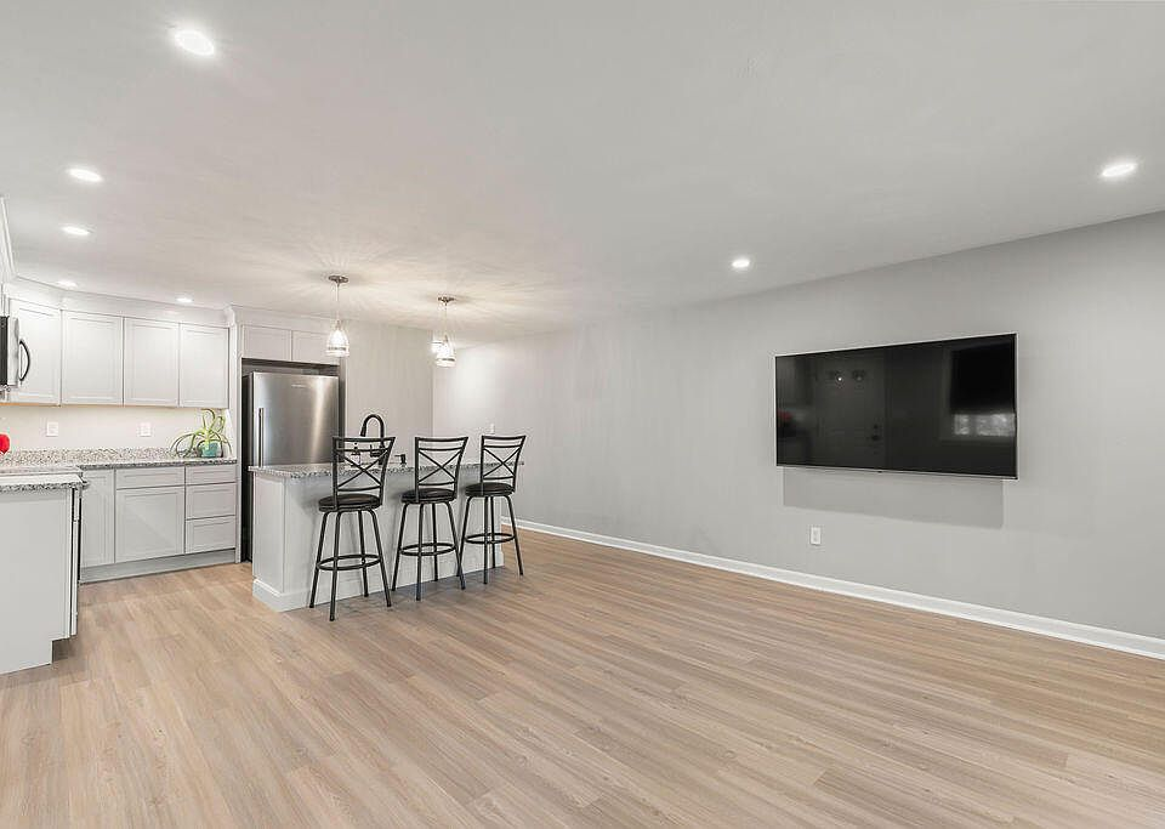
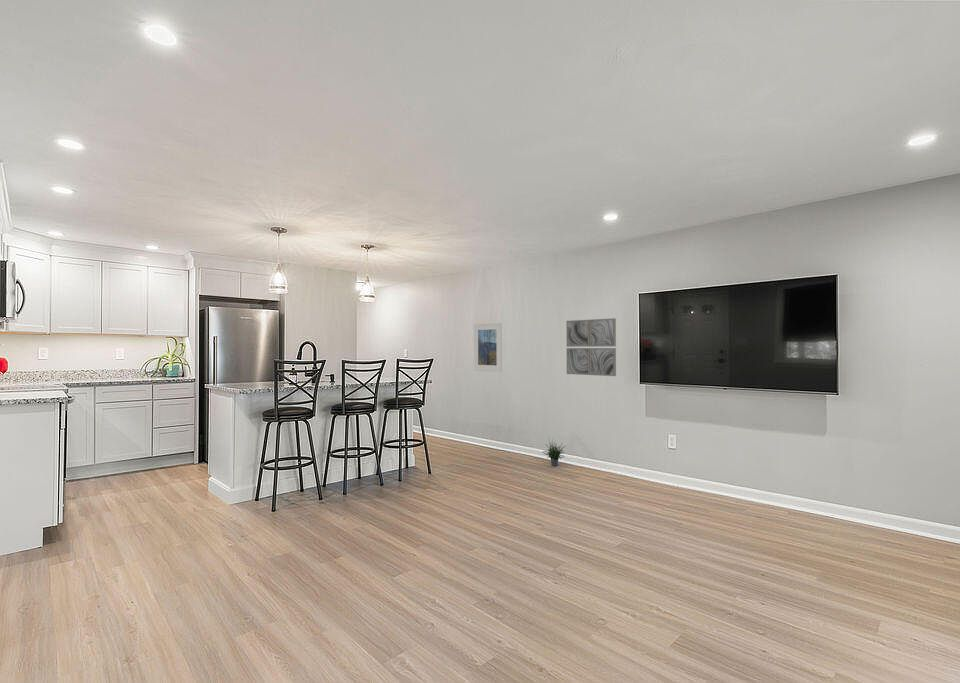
+ wall art [565,317,617,377]
+ potted plant [540,437,567,467]
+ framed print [473,322,503,373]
